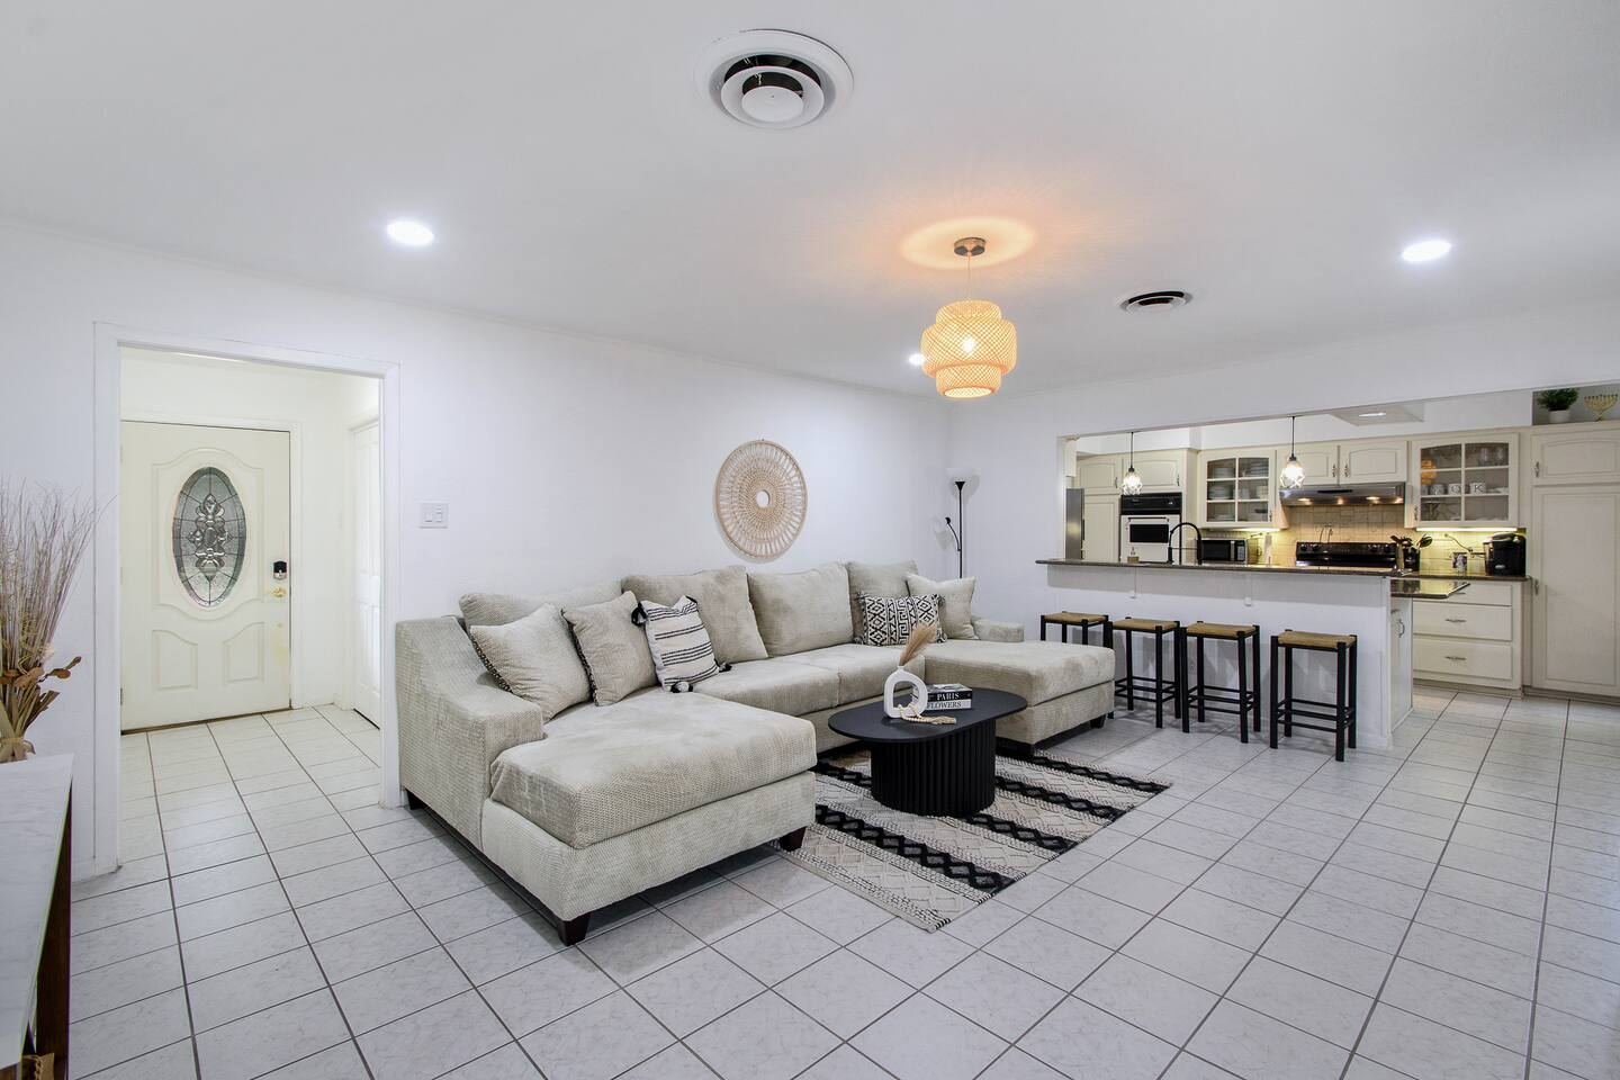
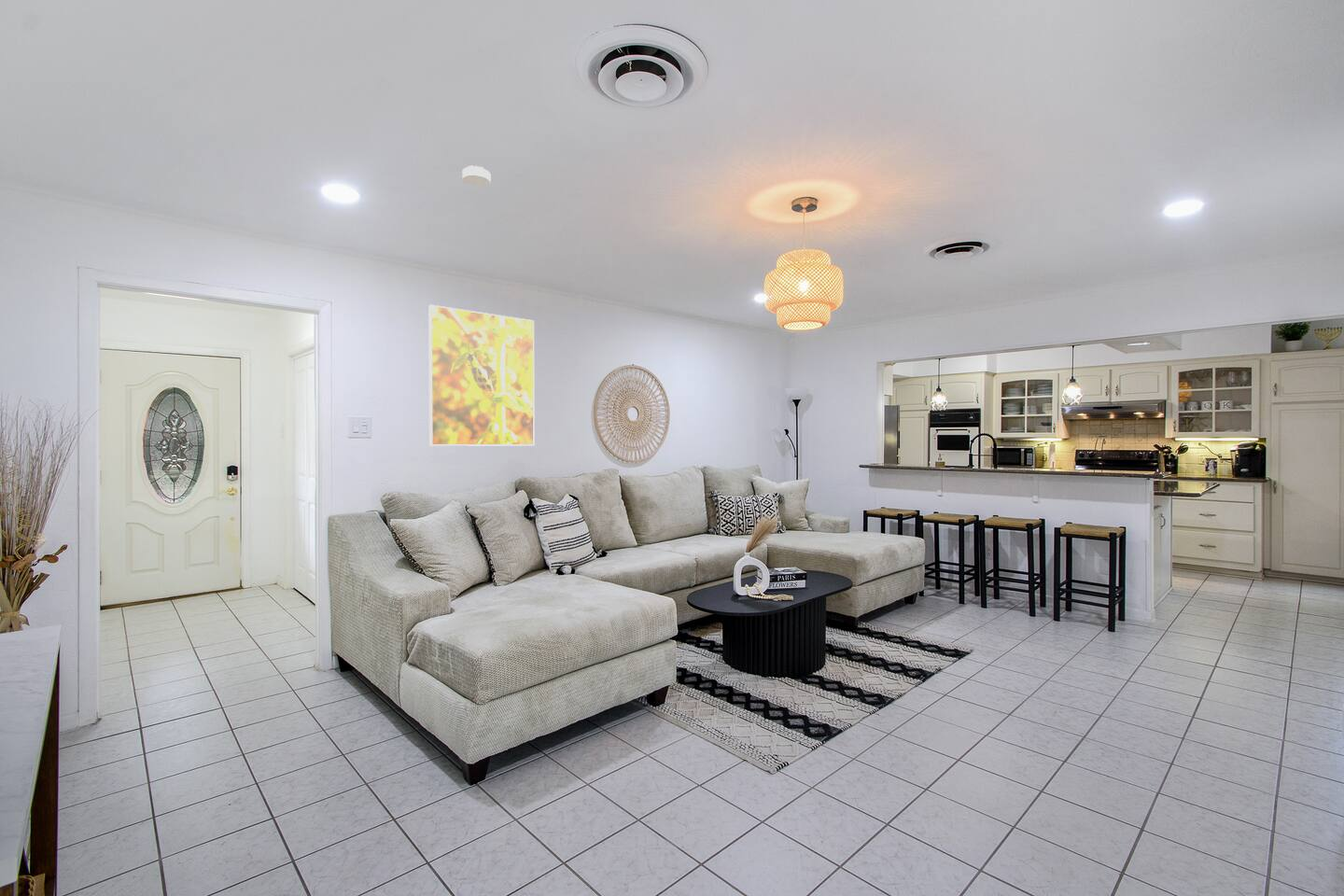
+ smoke detector [461,164,492,187]
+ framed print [428,304,535,447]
